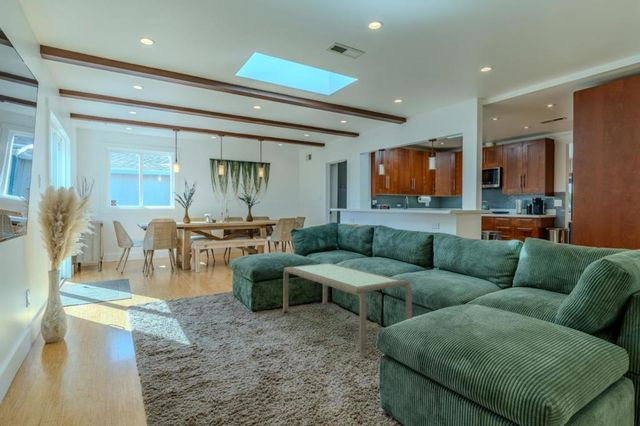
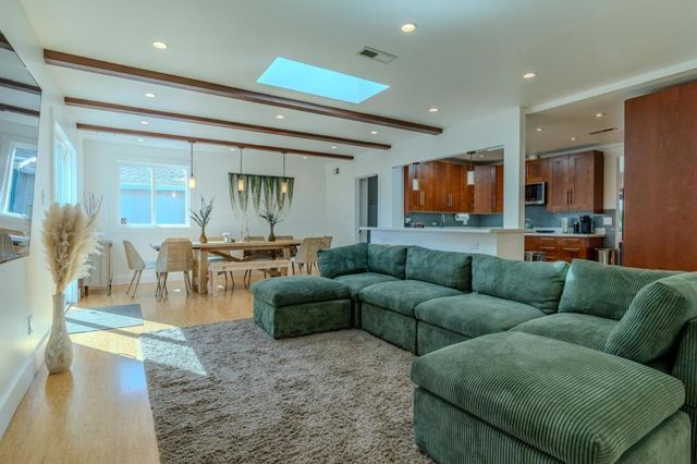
- coffee table [281,262,413,358]
